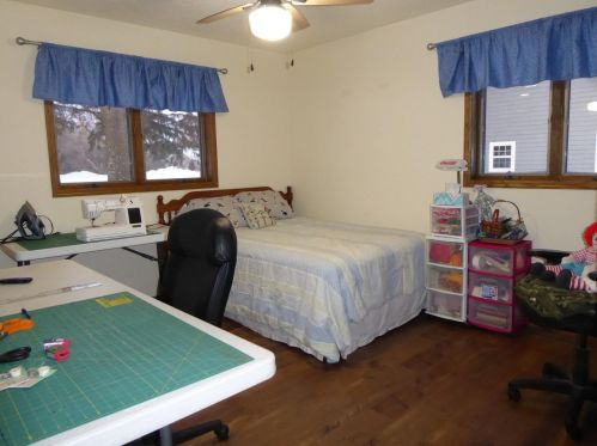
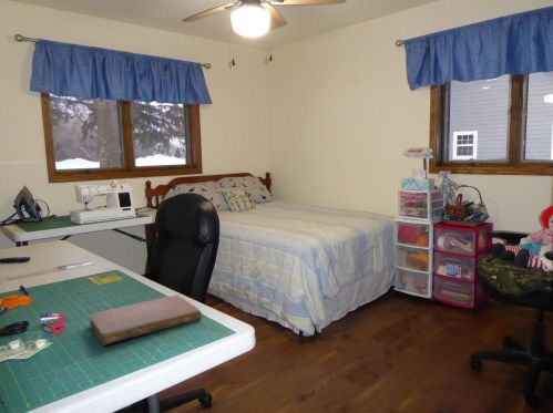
+ notebook [89,293,203,347]
